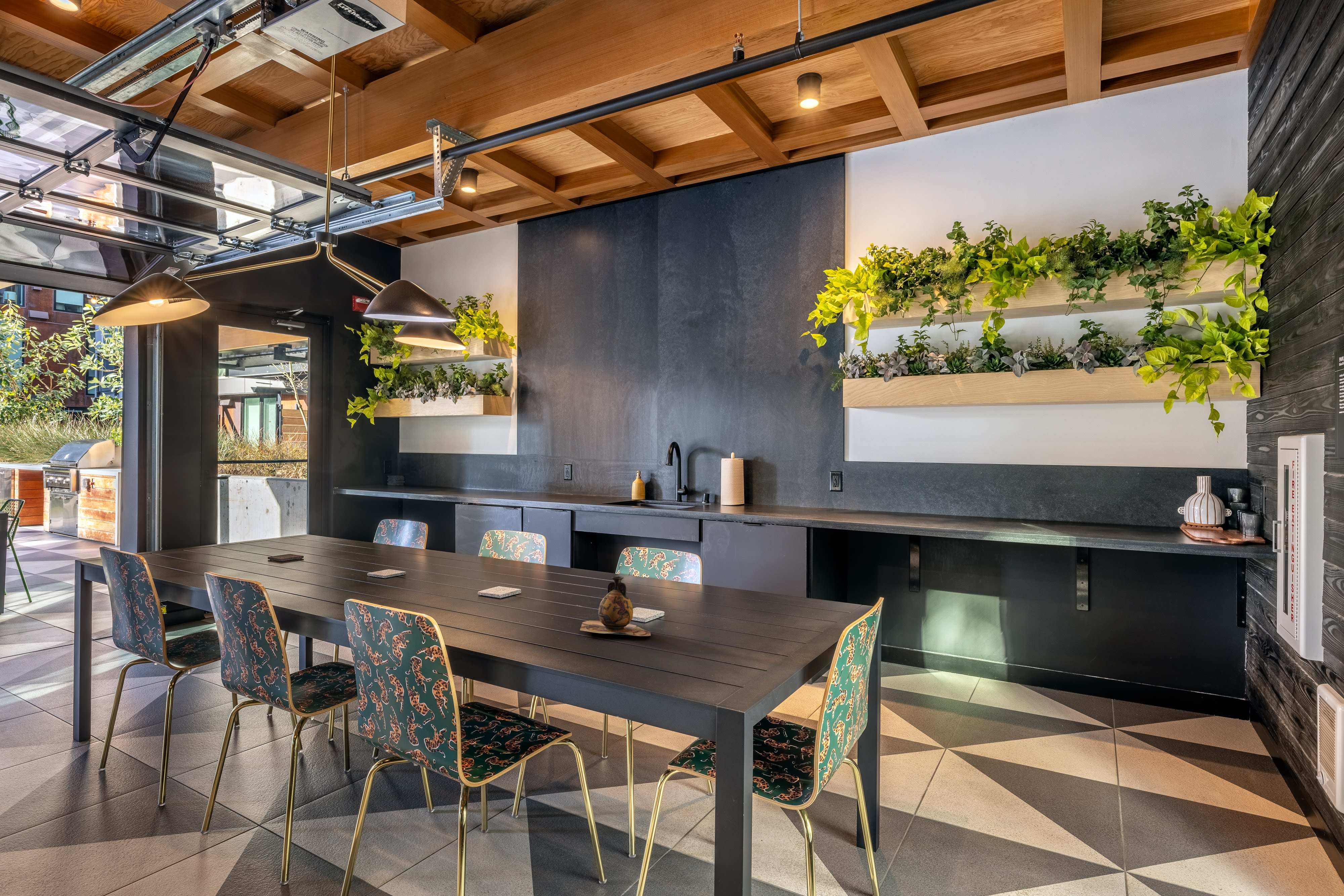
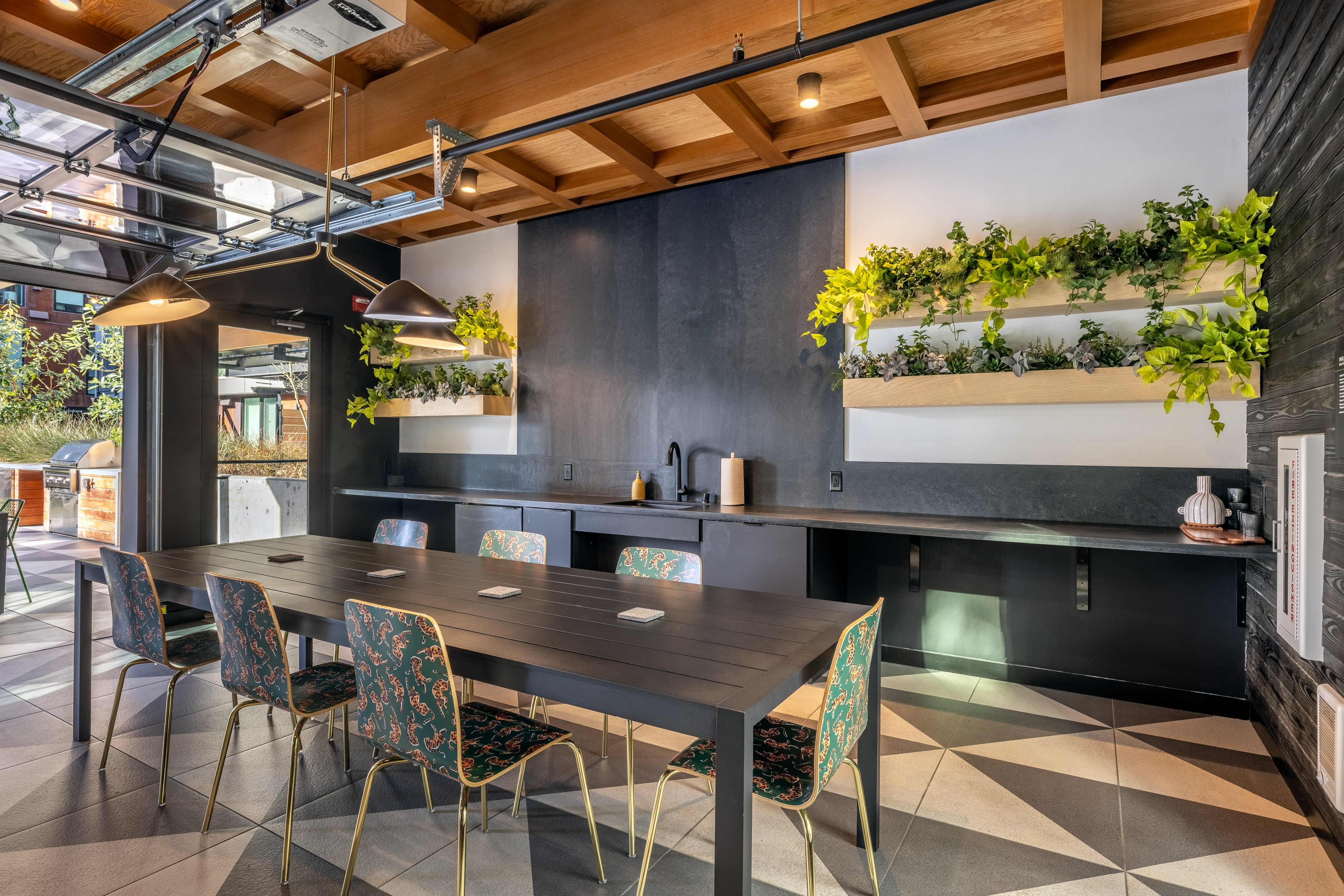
- vase [580,576,651,636]
